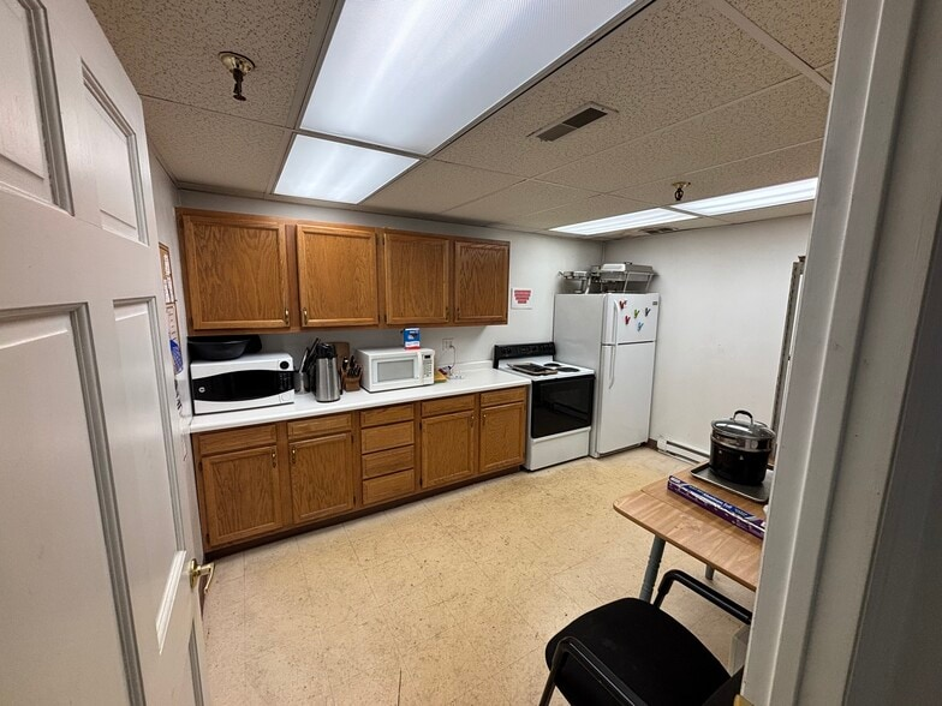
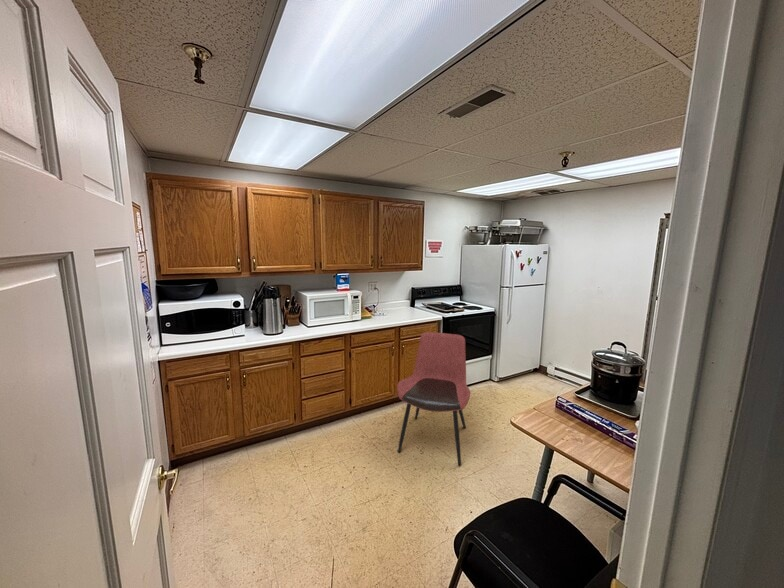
+ dining chair [396,331,471,466]
